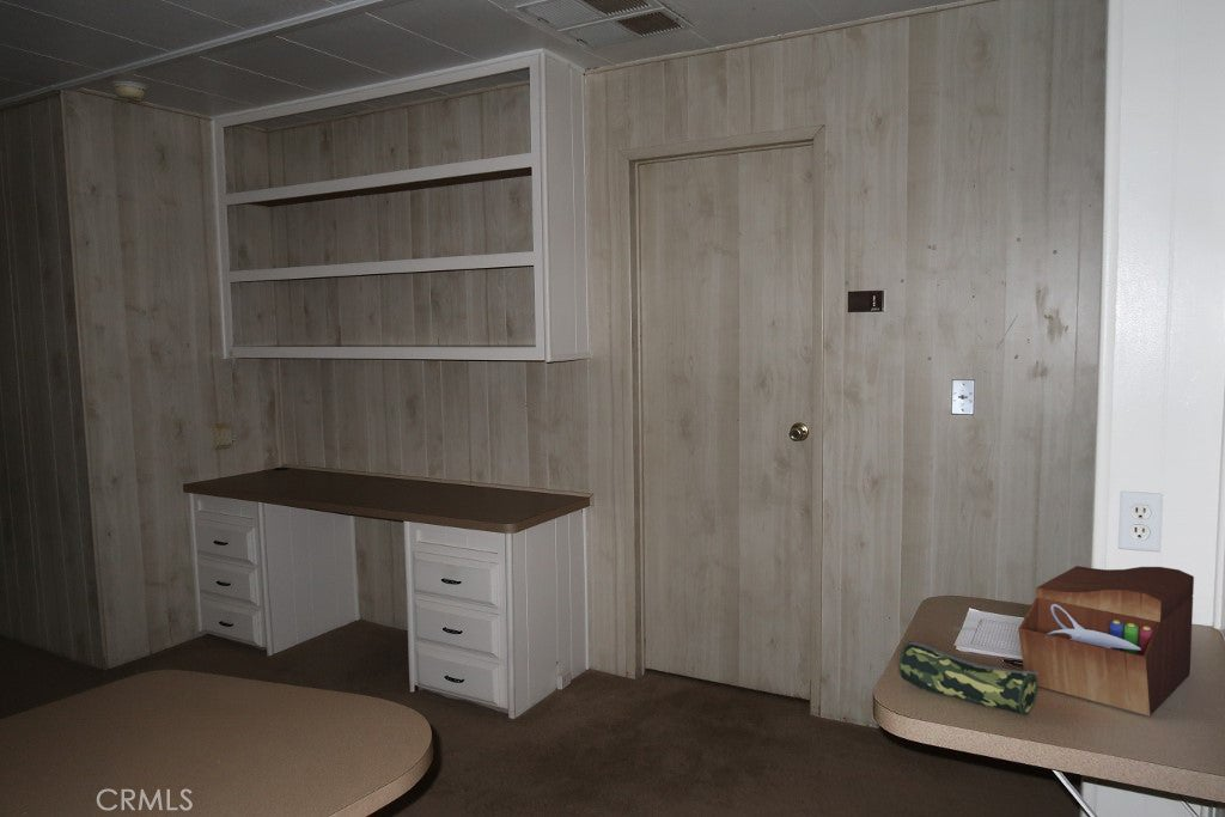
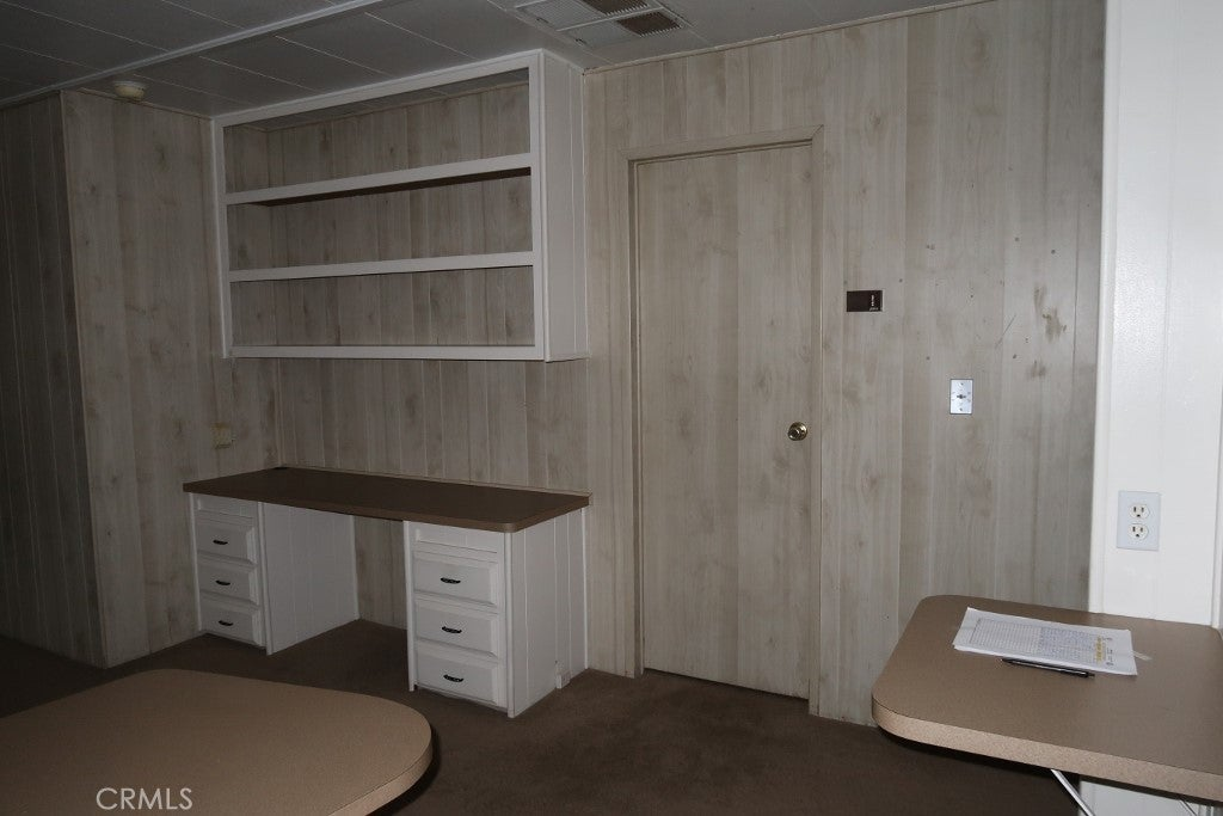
- sewing box [1017,565,1195,718]
- pencil case [897,640,1040,717]
